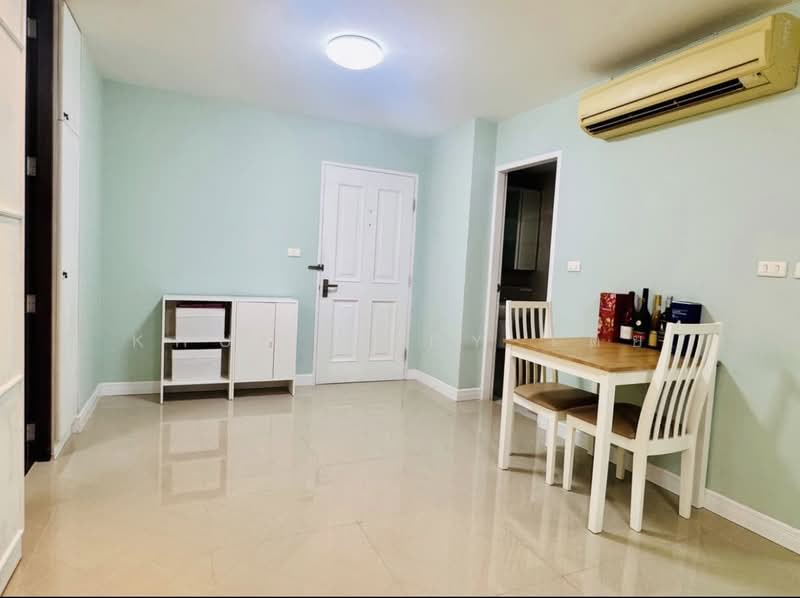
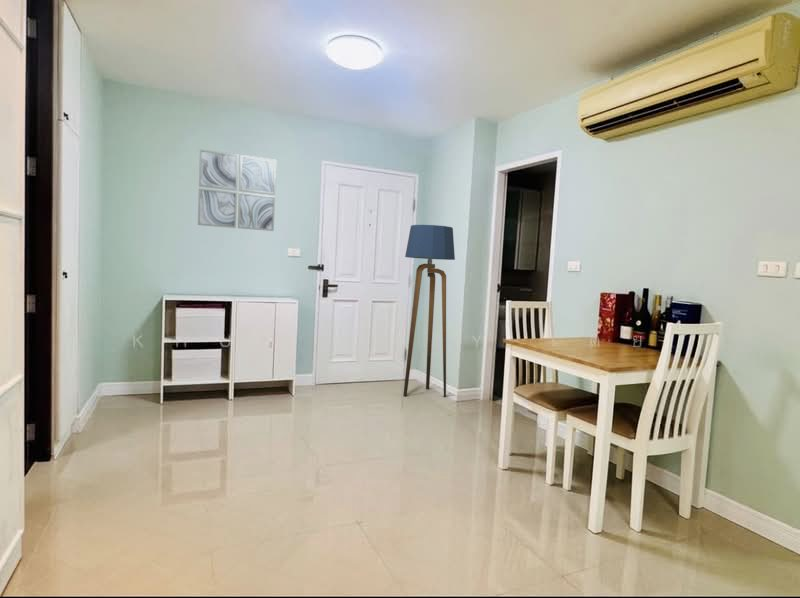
+ floor lamp [402,224,456,398]
+ wall art [197,148,277,232]
